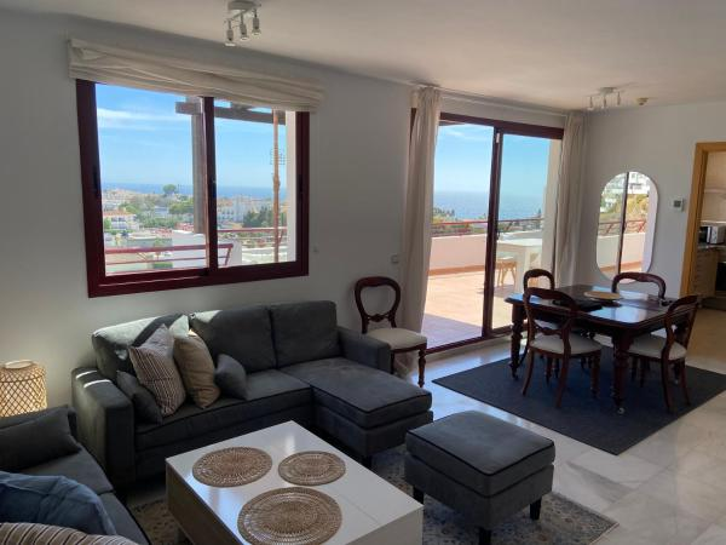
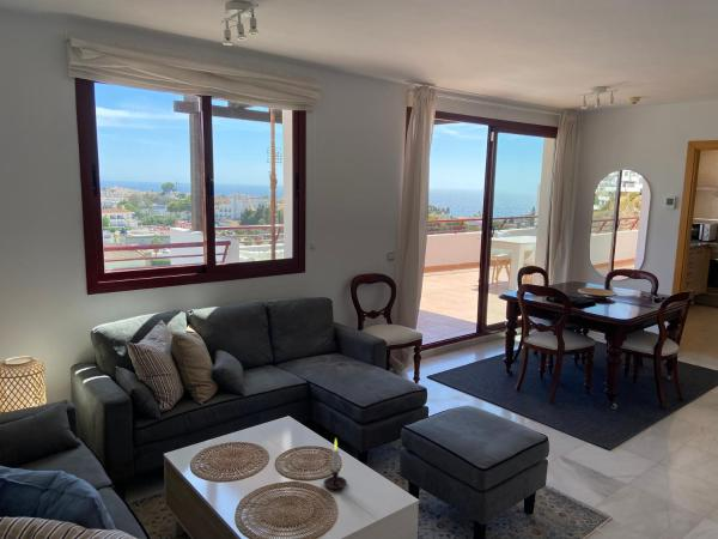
+ candle [323,437,348,491]
